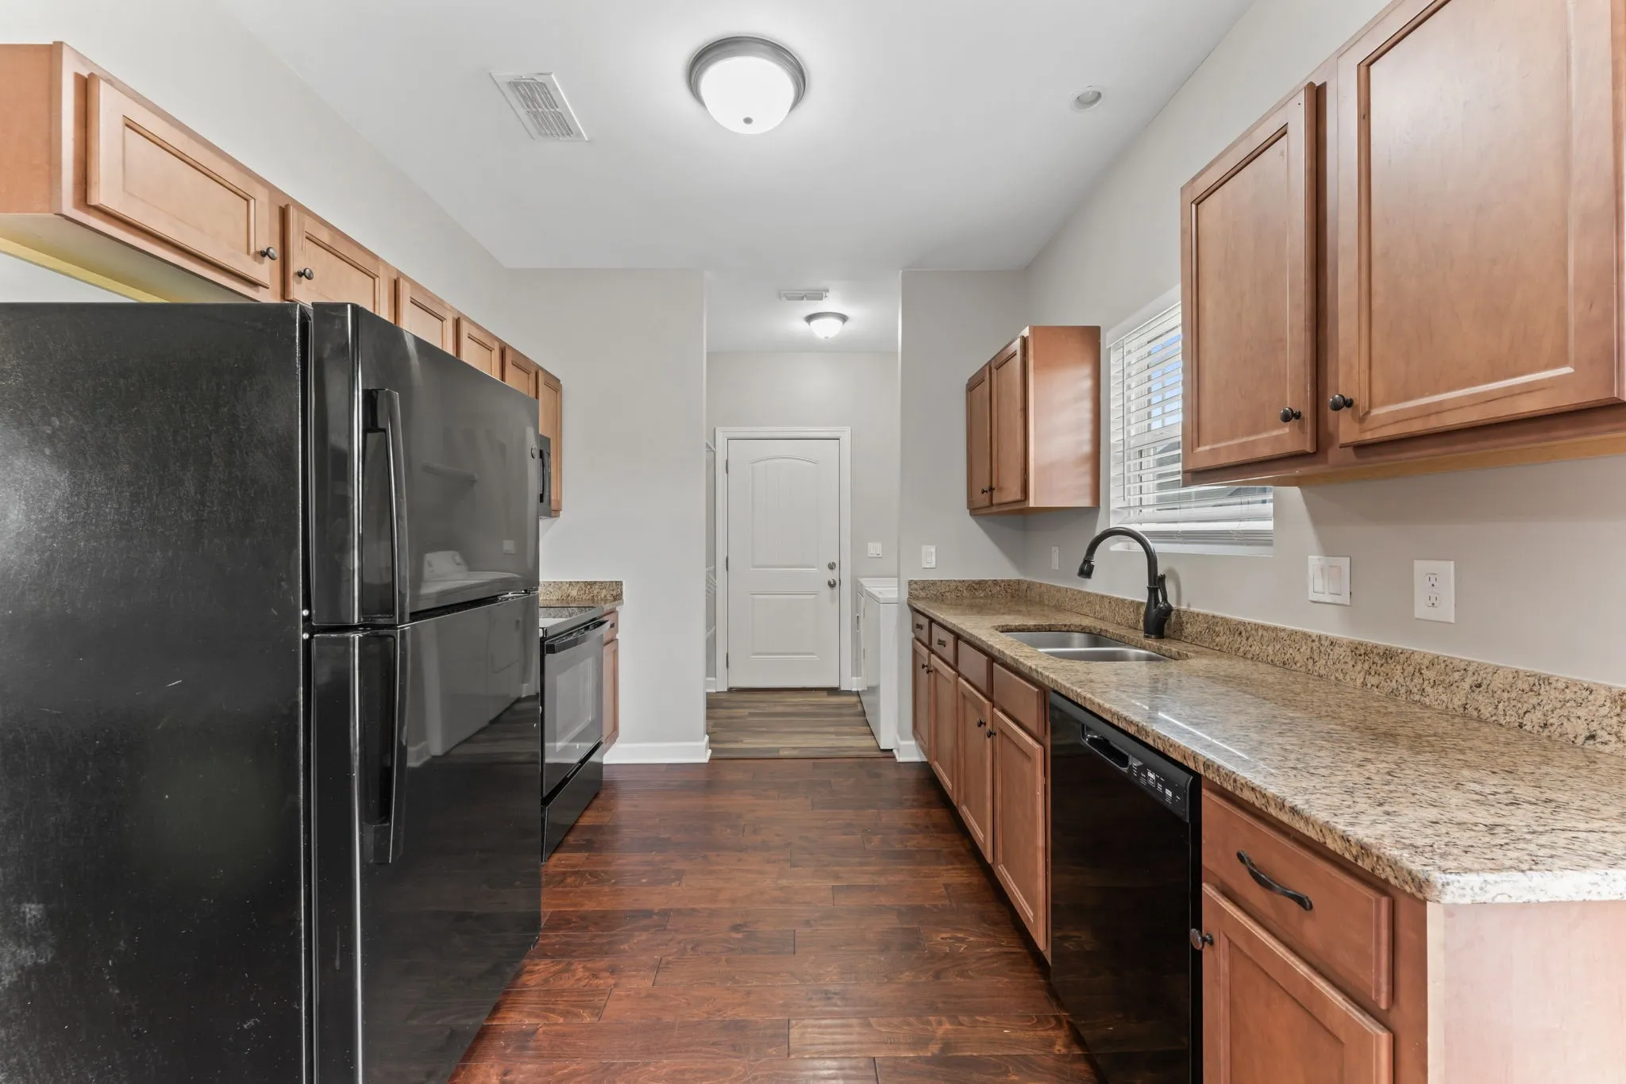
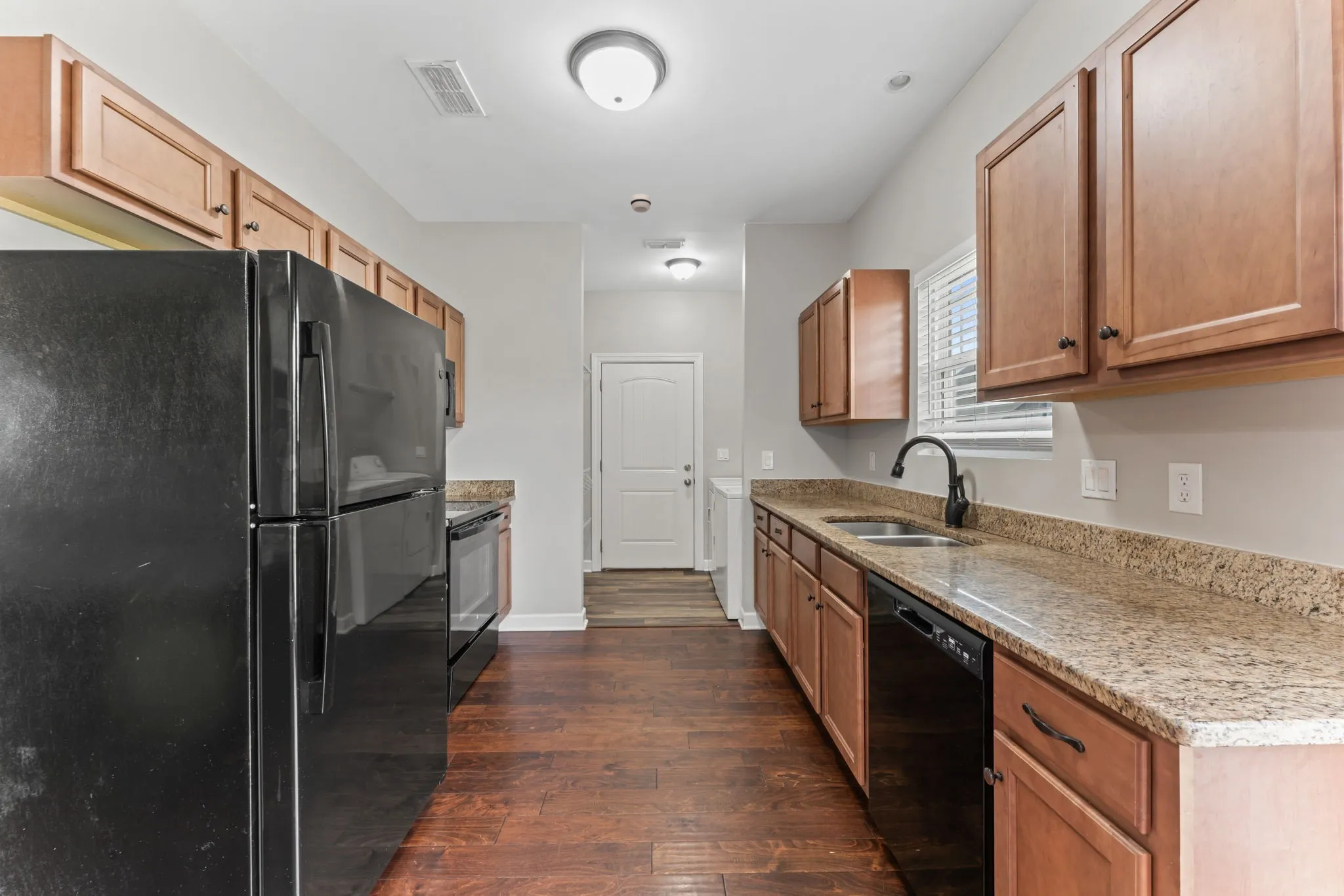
+ smoke detector [630,193,652,213]
